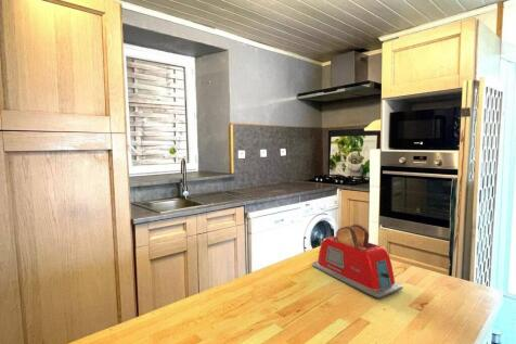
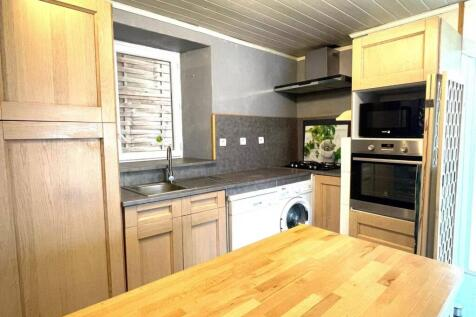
- toaster [311,224,403,298]
